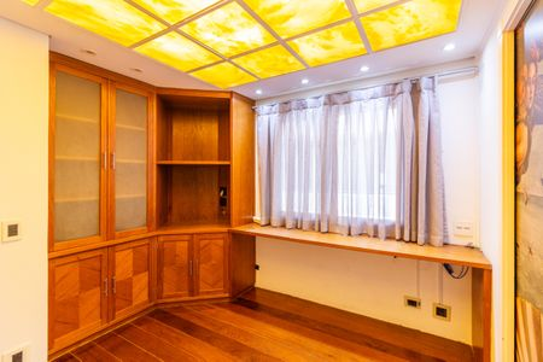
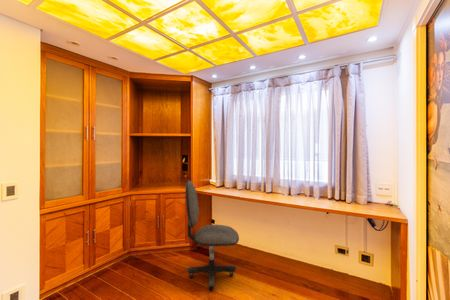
+ office chair [184,179,240,292]
